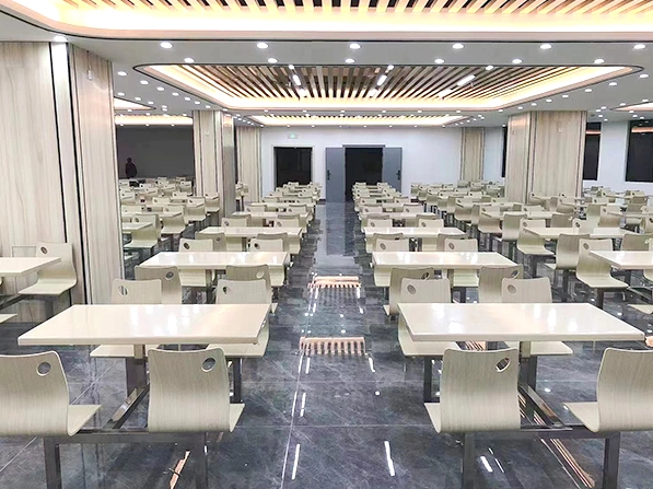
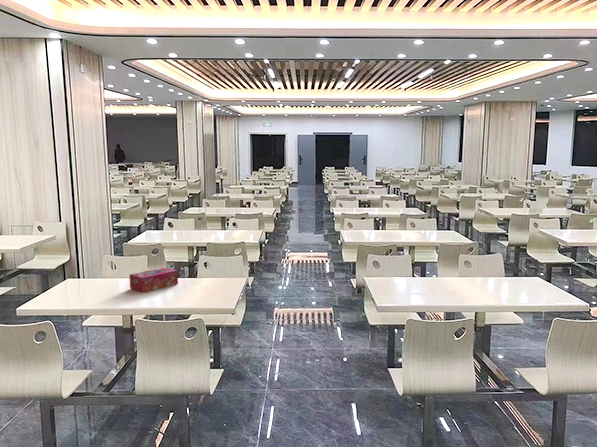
+ tissue box [129,266,179,293]
